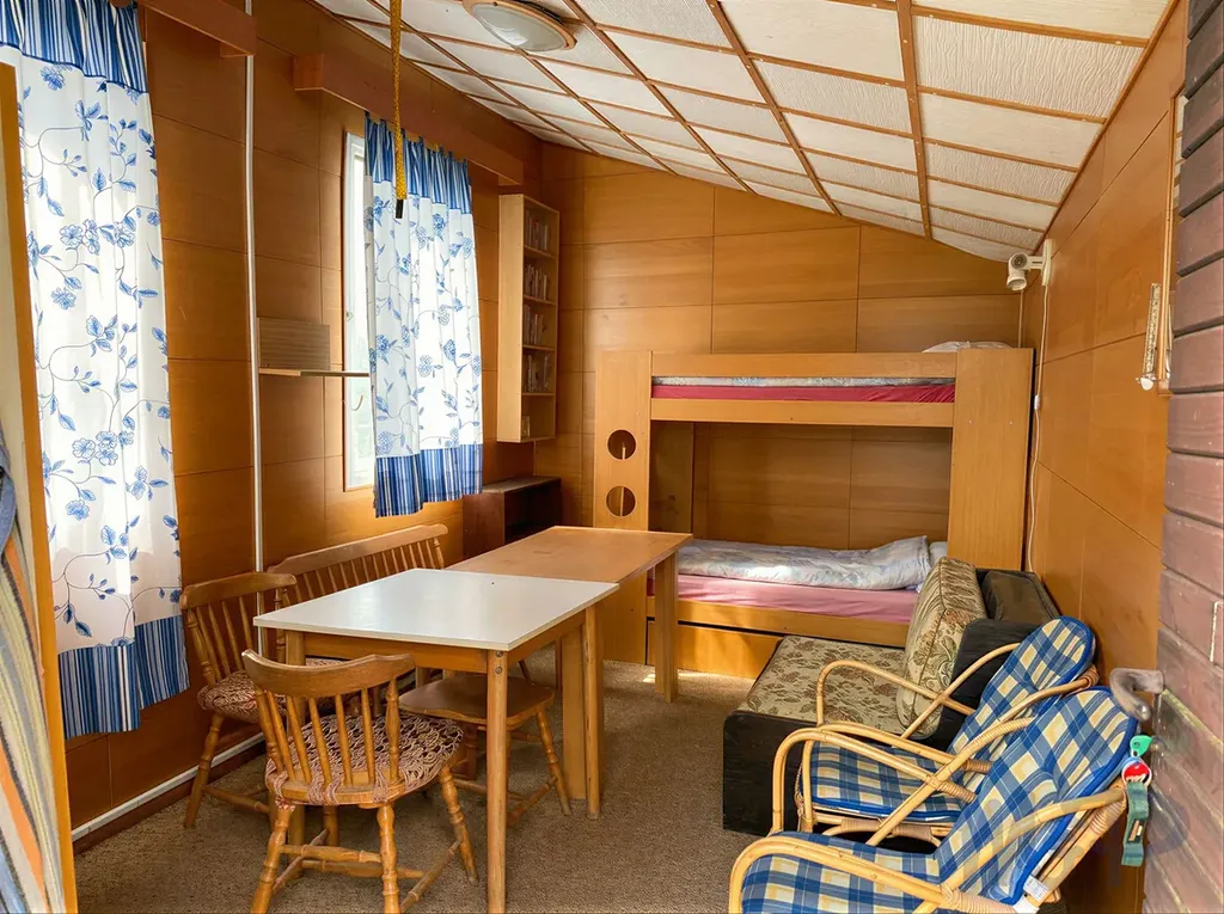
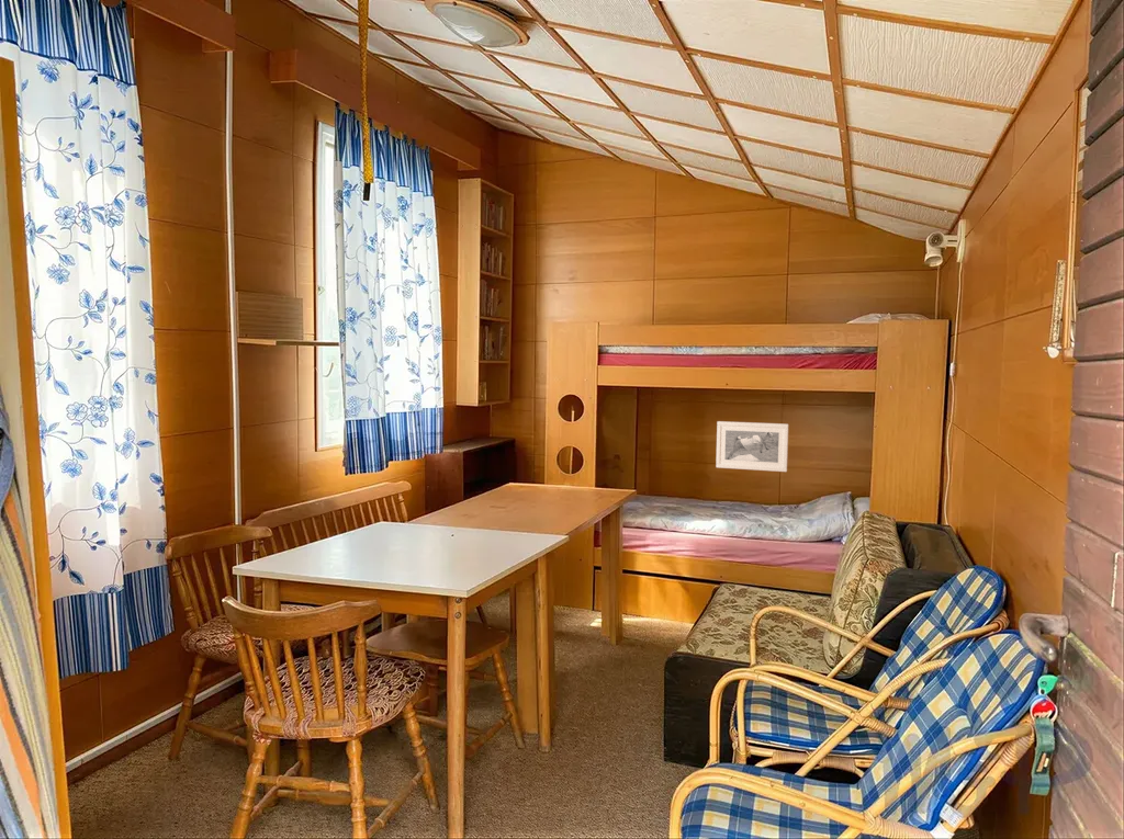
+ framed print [715,420,789,473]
